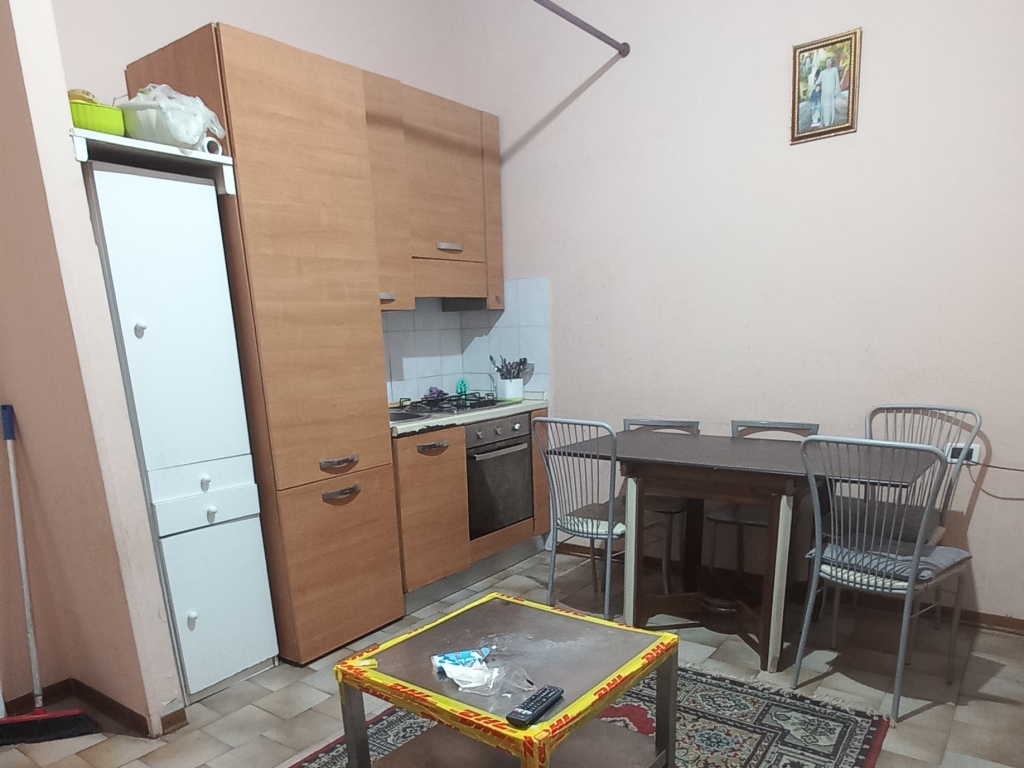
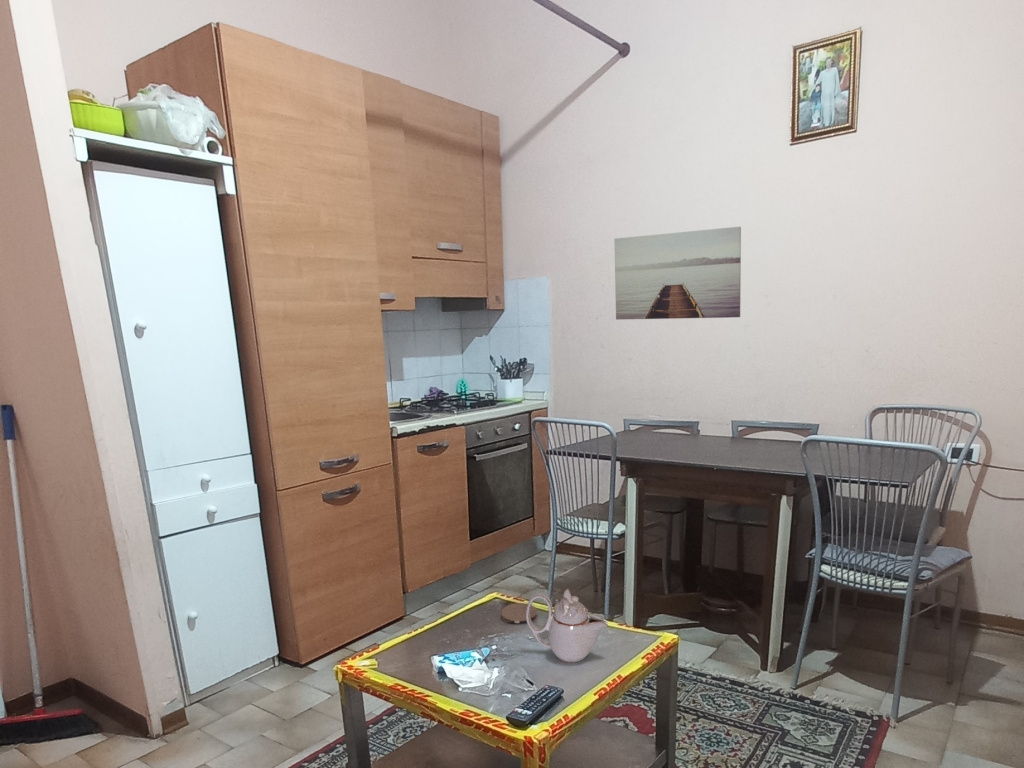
+ wall art [613,226,742,321]
+ teapot [526,588,609,663]
+ coaster [501,602,538,624]
